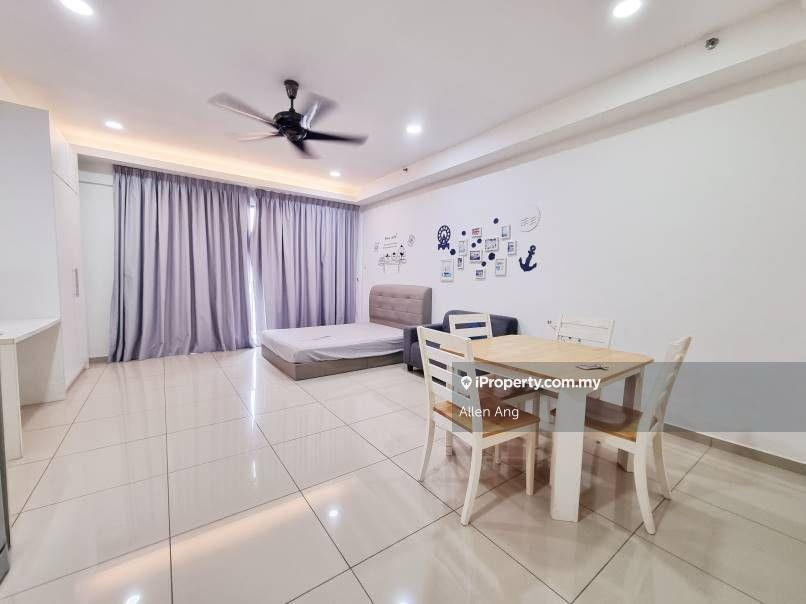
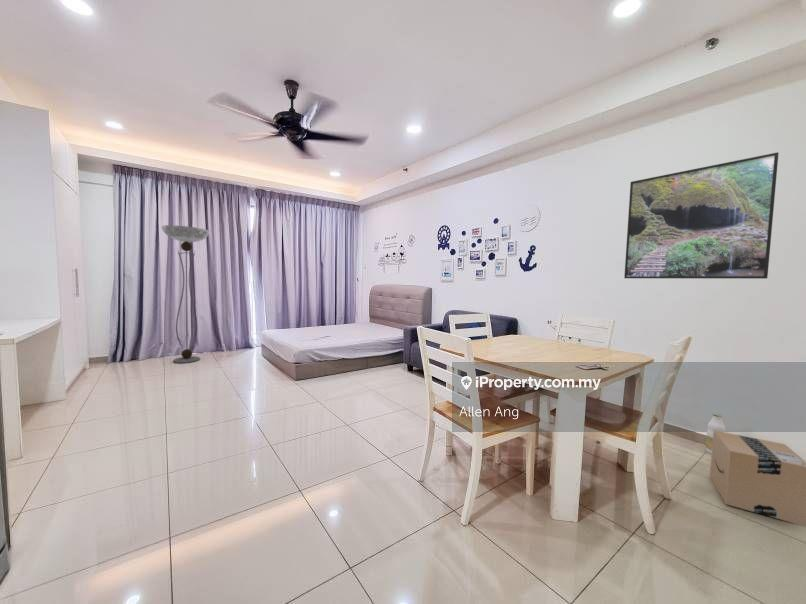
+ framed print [623,151,780,280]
+ floor lamp [161,224,210,364]
+ cardboard box [709,431,806,527]
+ bottle [705,412,727,455]
